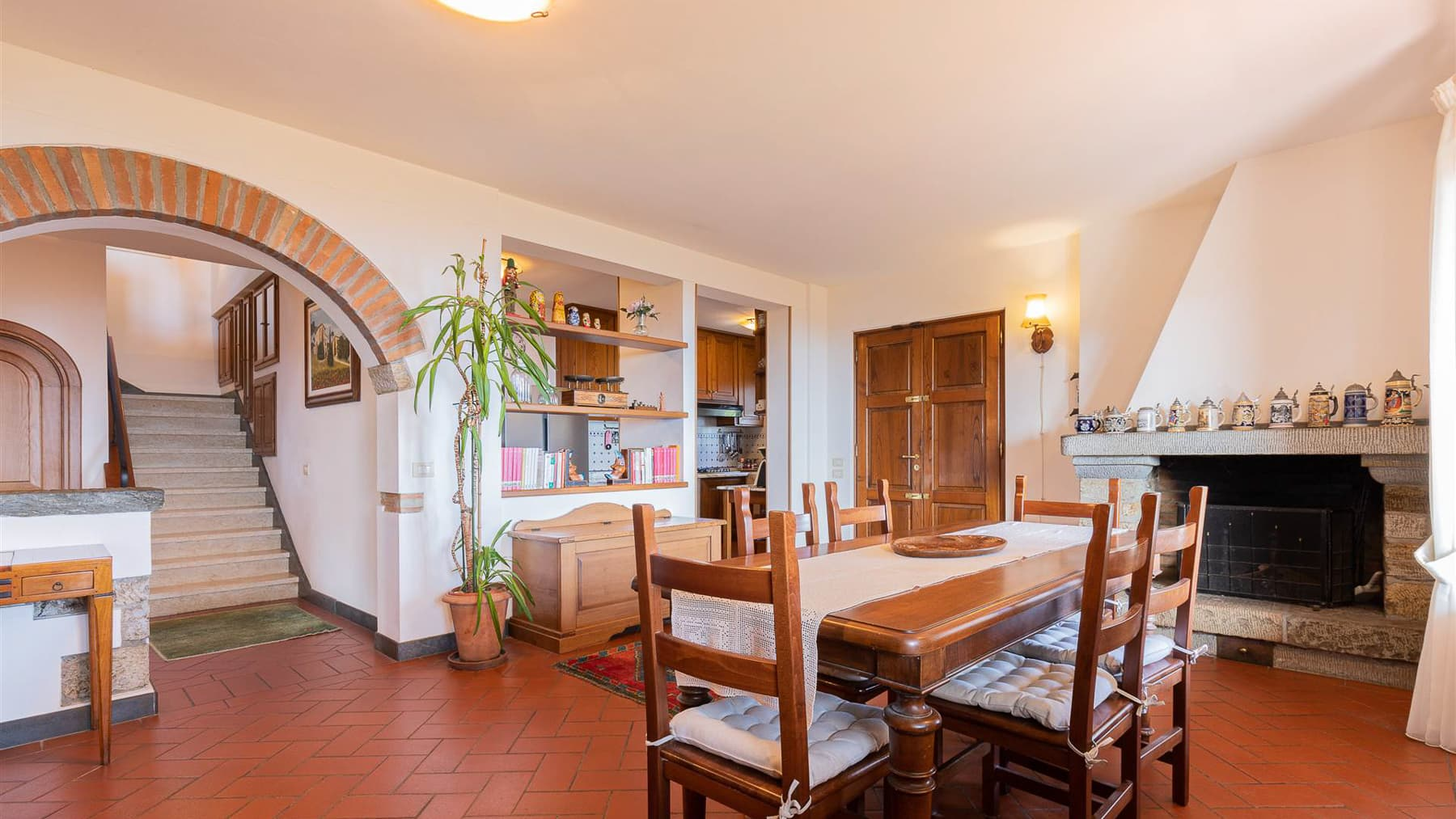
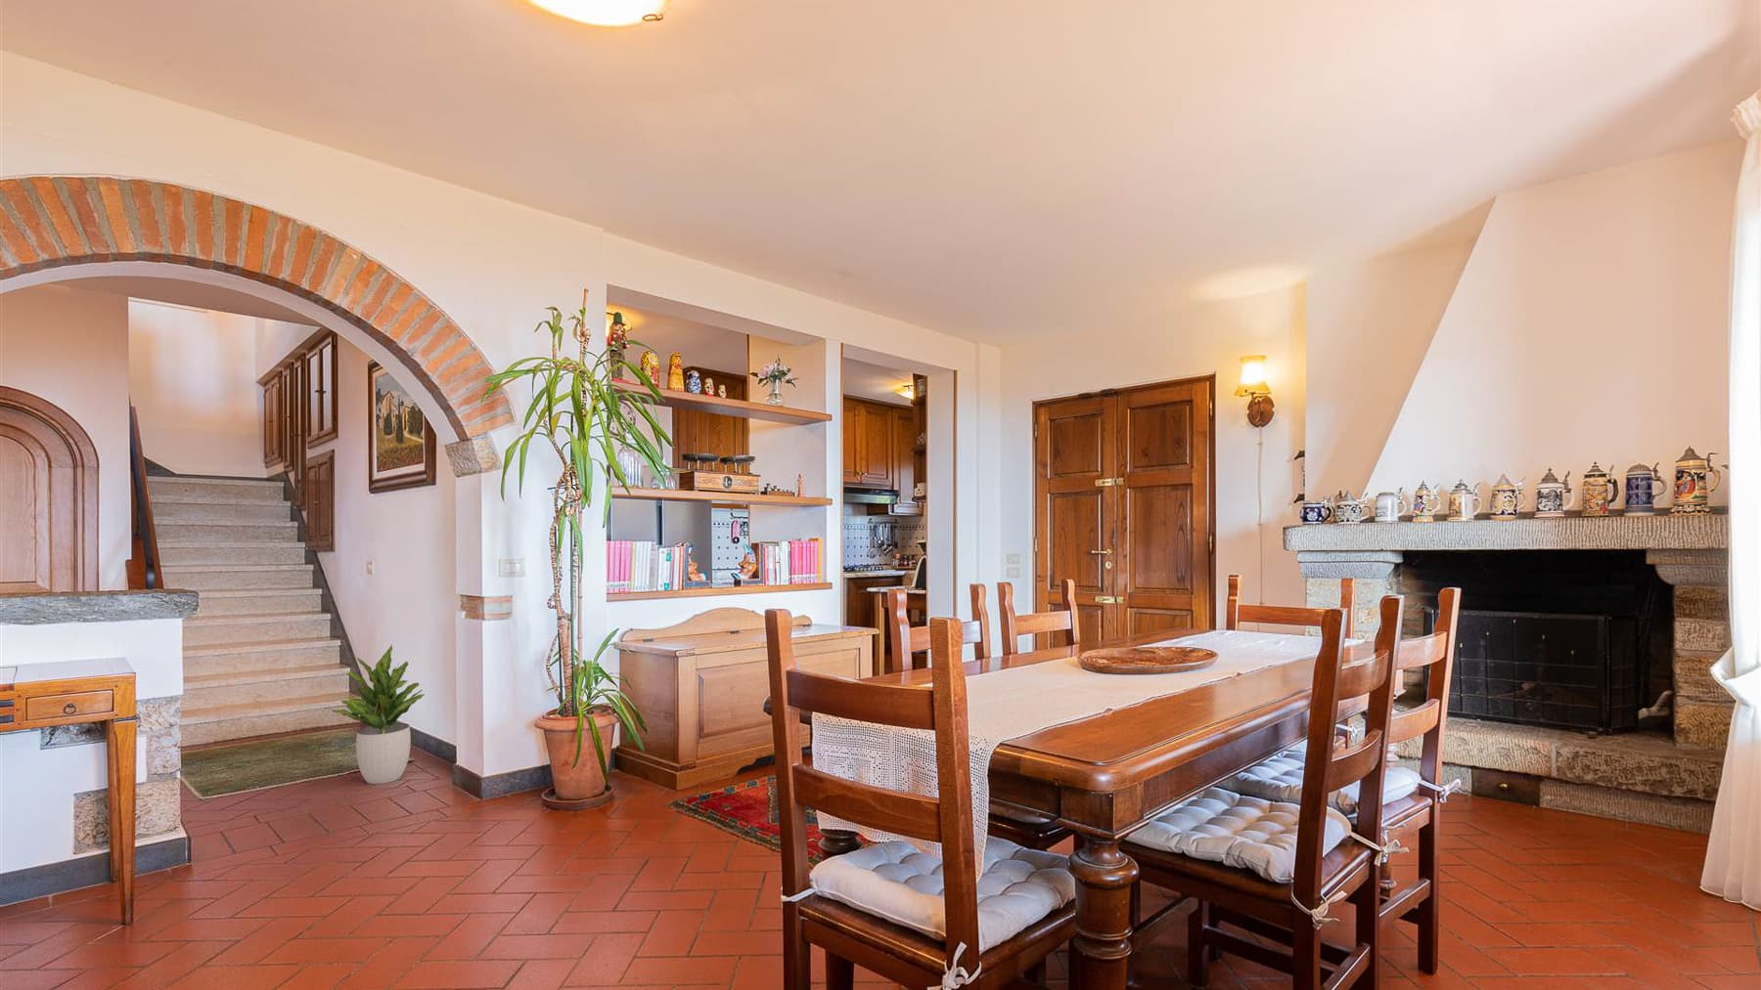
+ potted plant [330,644,427,785]
